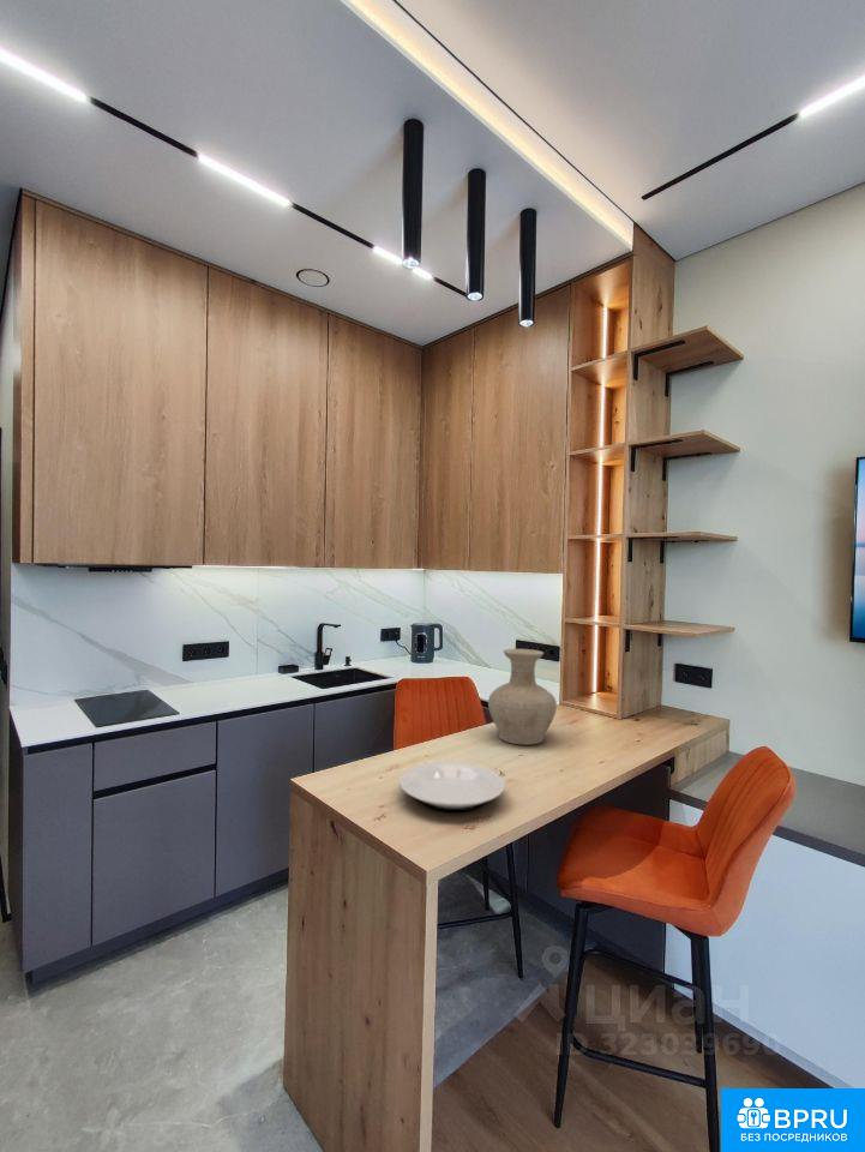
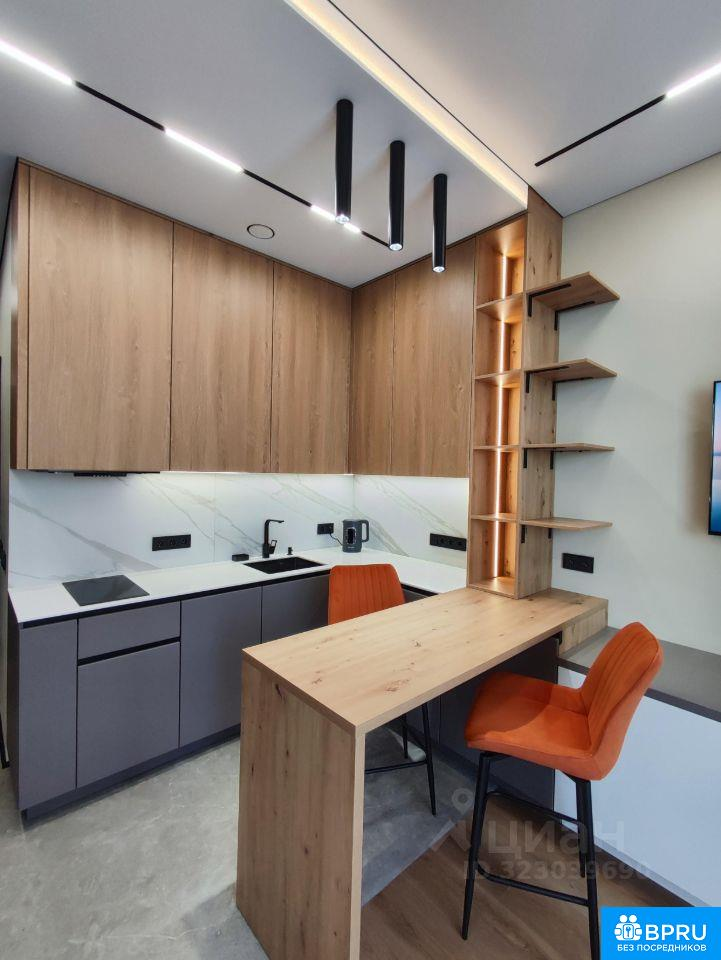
- vase [487,648,558,746]
- plate [398,761,506,812]
